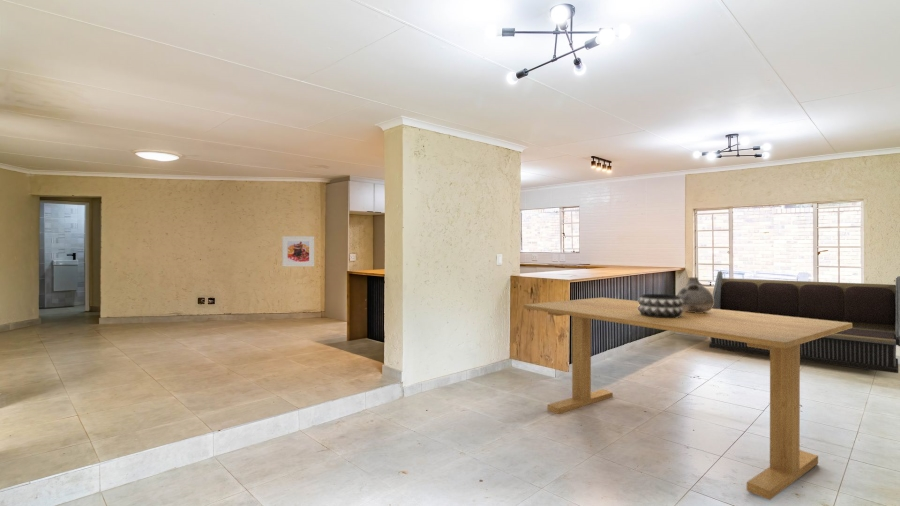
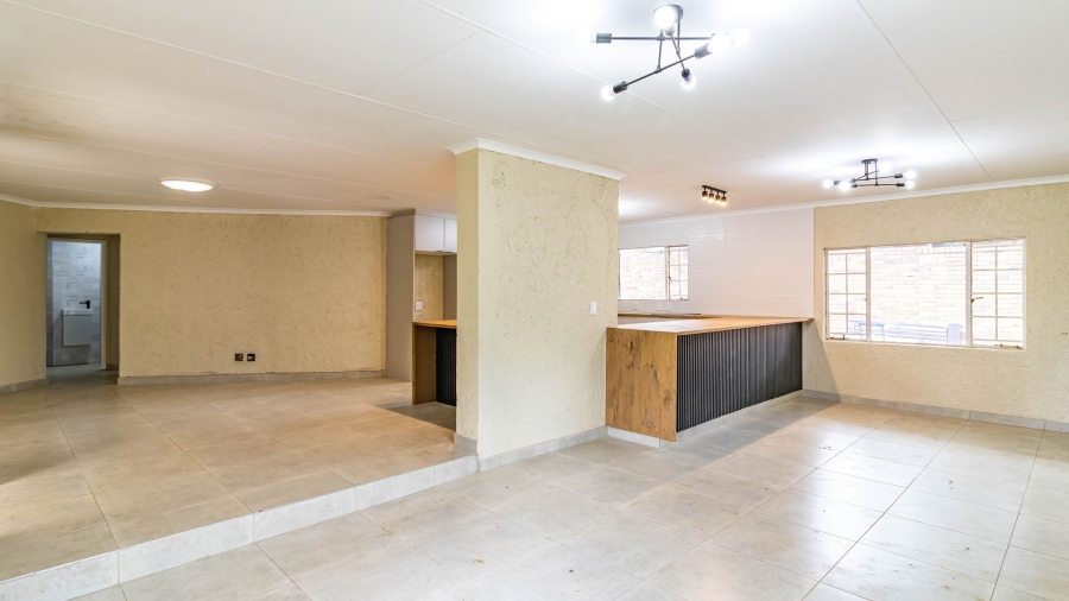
- decorative bowl [637,293,684,318]
- bench [708,270,900,374]
- vase [676,276,714,313]
- dining table [523,296,852,501]
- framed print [281,235,315,267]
